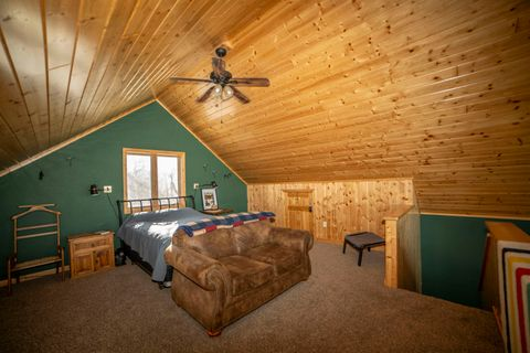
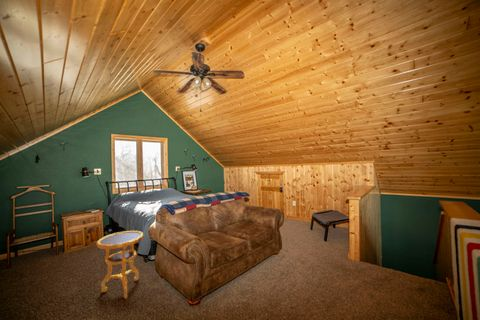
+ side table [95,230,145,300]
